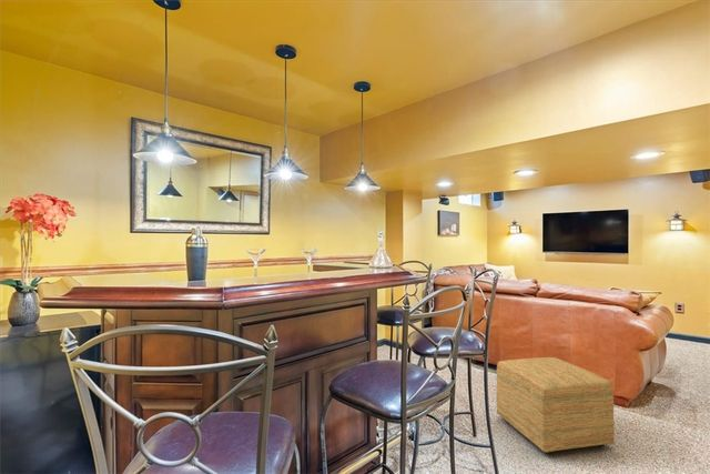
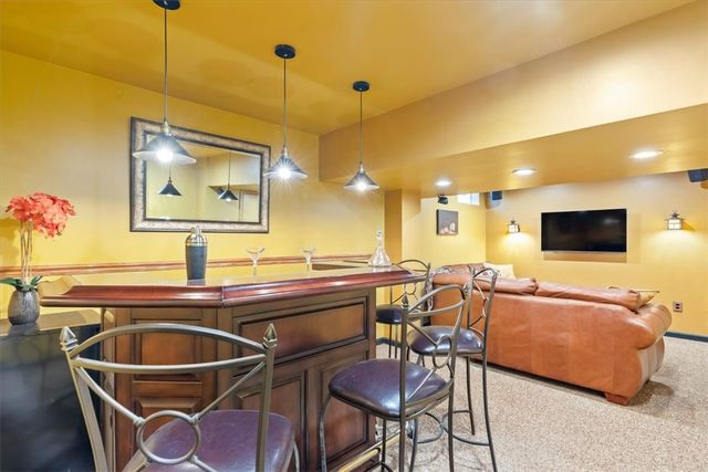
- ottoman [495,356,616,454]
